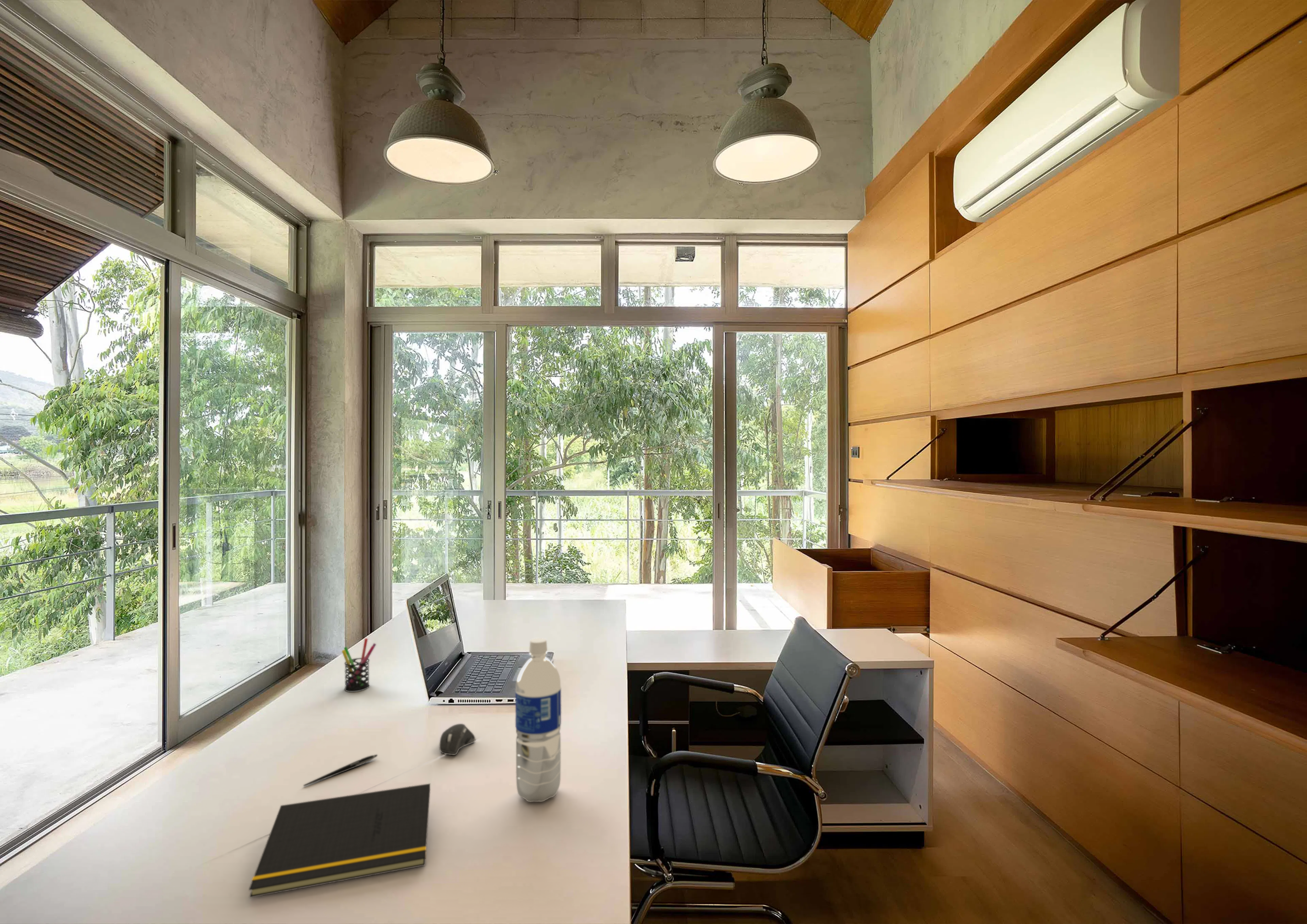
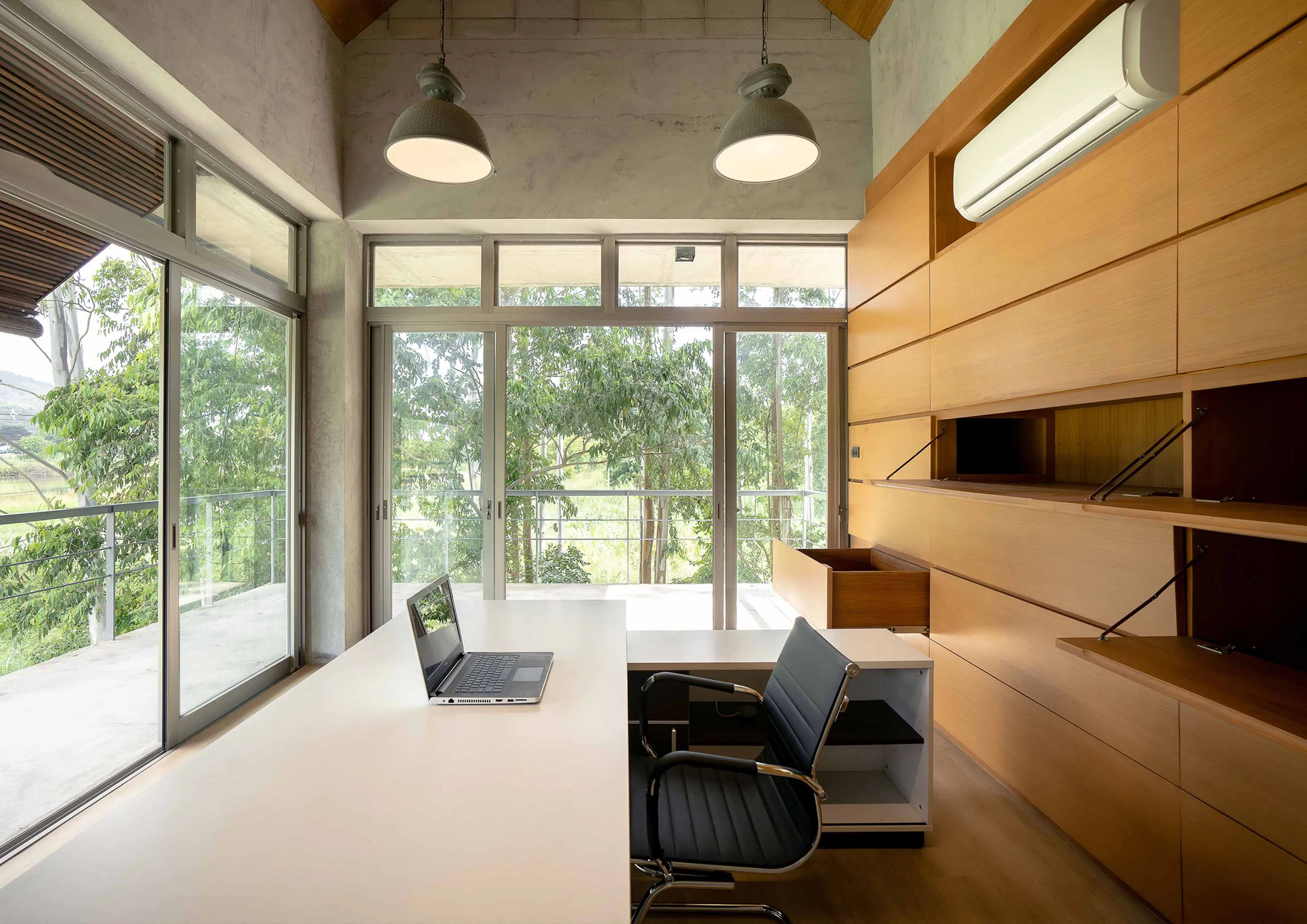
- pen holder [341,638,376,692]
- computer mouse [439,723,475,756]
- pen [303,754,378,787]
- notepad [248,783,431,898]
- water bottle [515,638,562,803]
